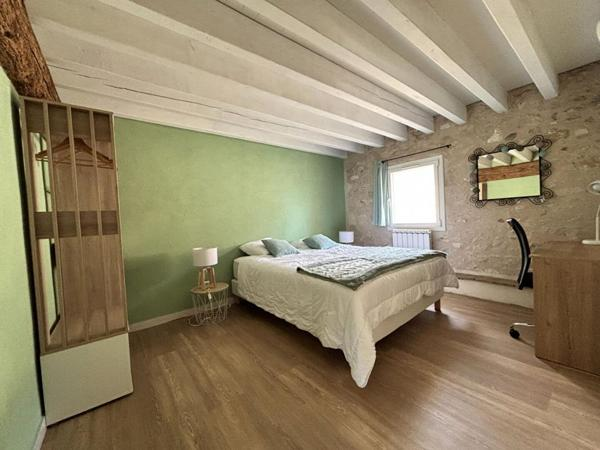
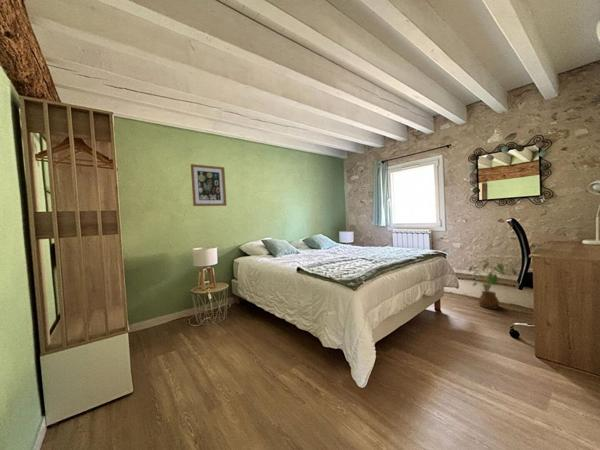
+ house plant [468,261,518,310]
+ wall art [190,163,228,207]
